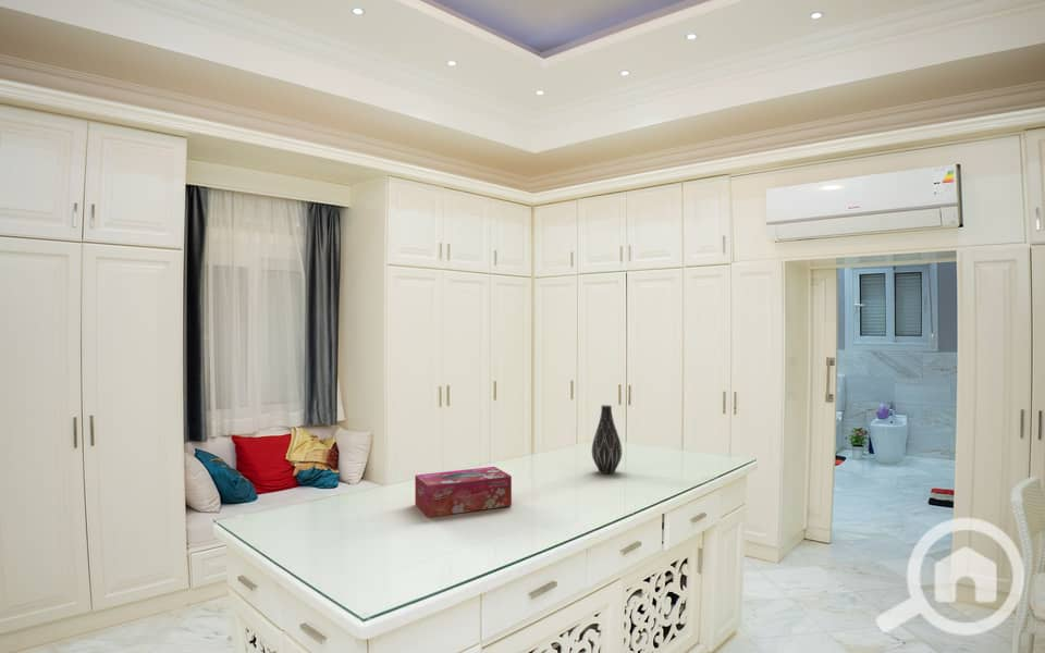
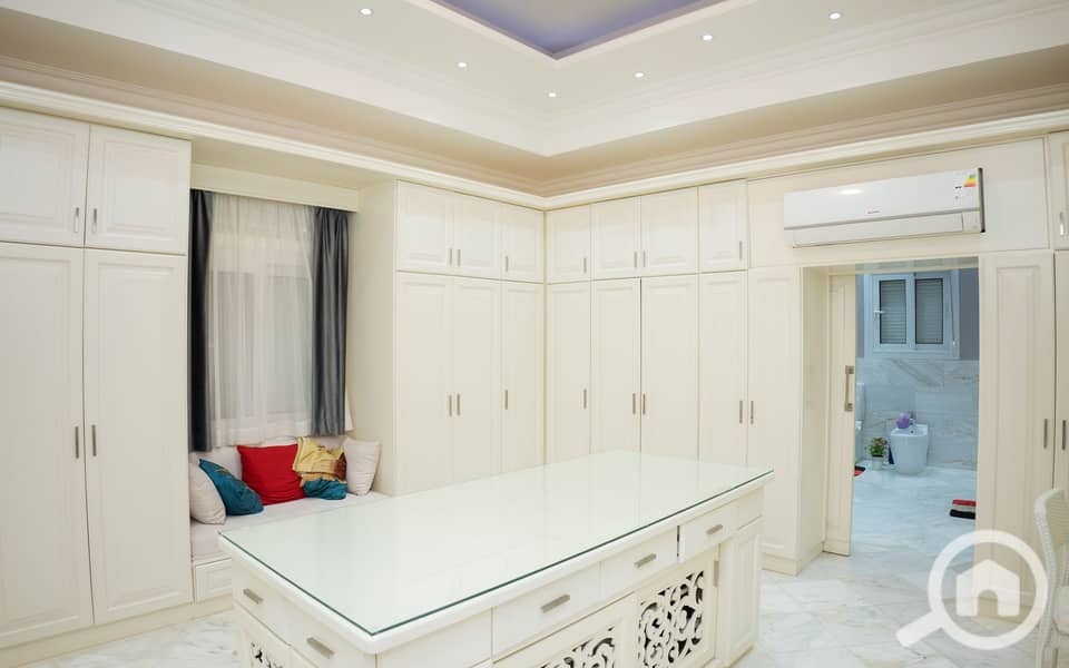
- vase [591,404,623,476]
- tissue box [414,466,513,518]
